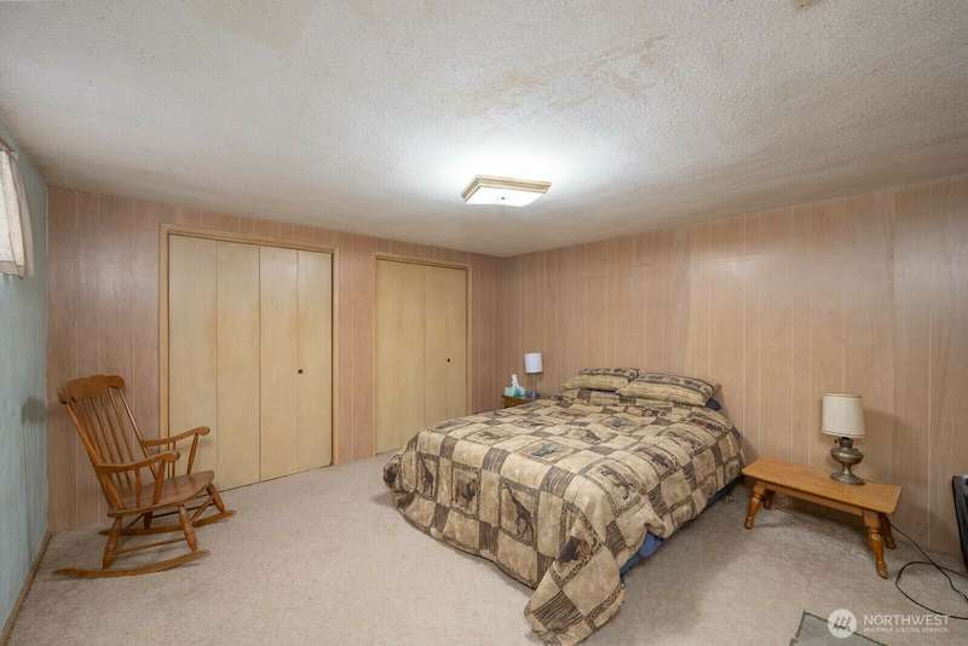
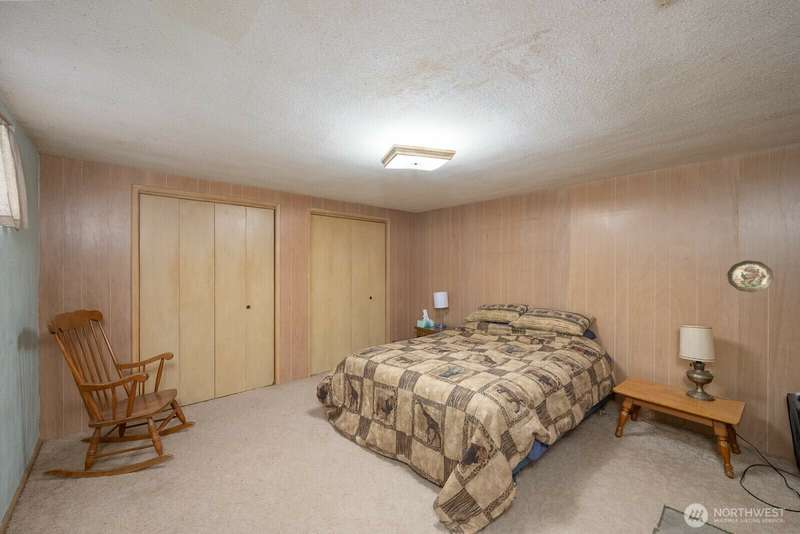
+ decorative plate [726,260,774,293]
